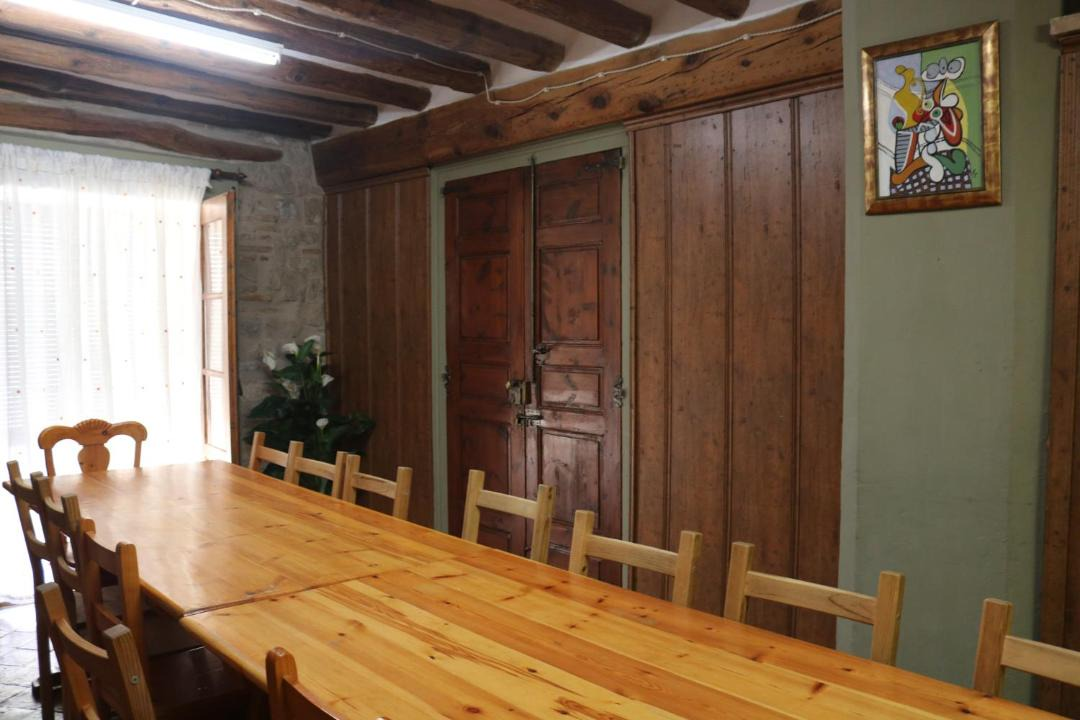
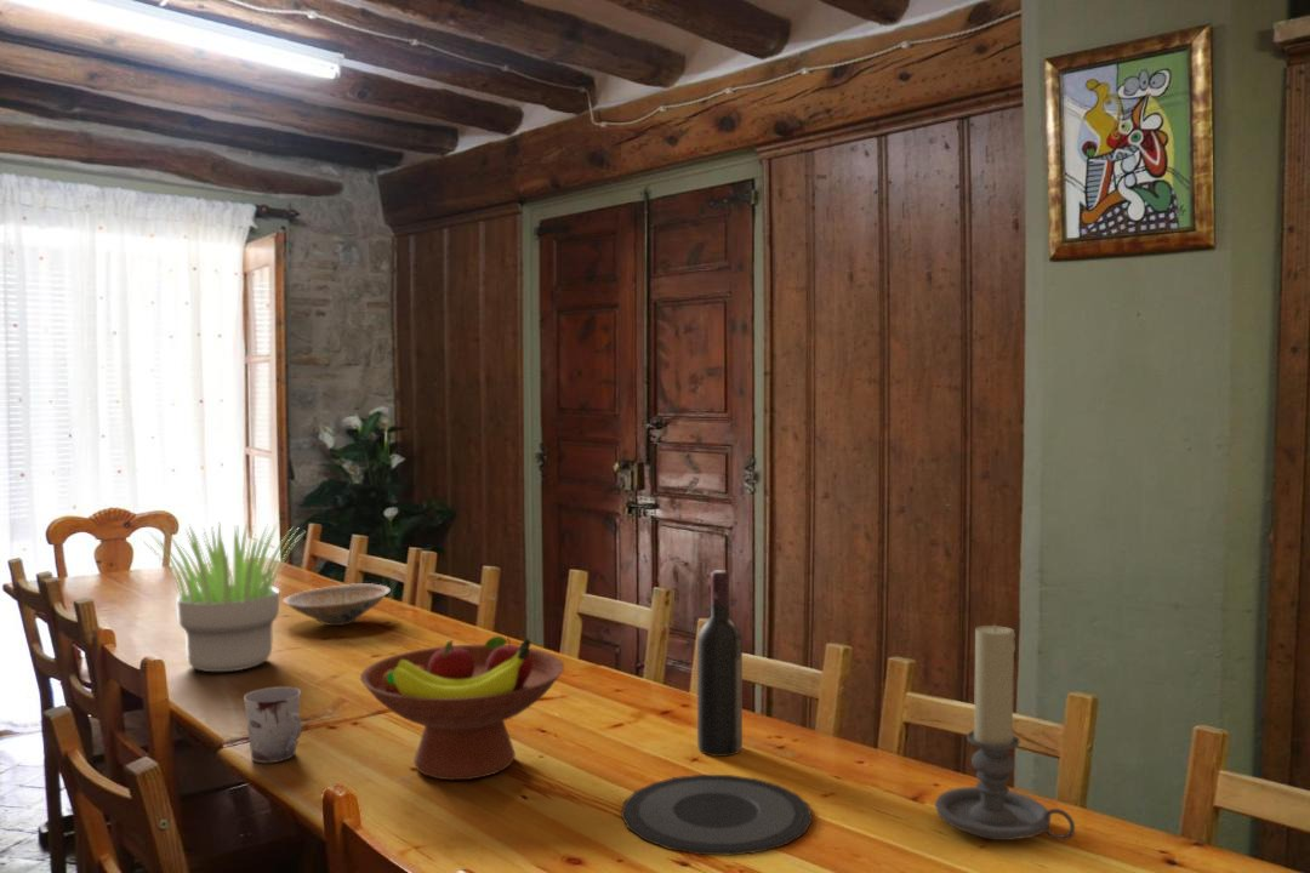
+ fruit bowl [359,635,565,781]
+ bowl [281,582,392,627]
+ wine bottle [696,569,744,758]
+ candle holder [934,623,1076,841]
+ potted plant [137,520,306,673]
+ plate [620,774,814,857]
+ cup [243,685,303,764]
